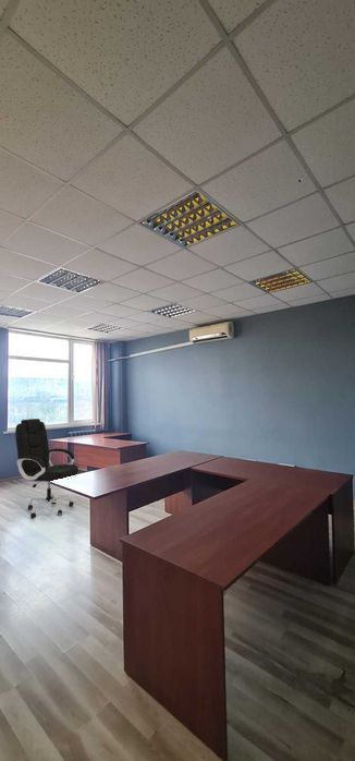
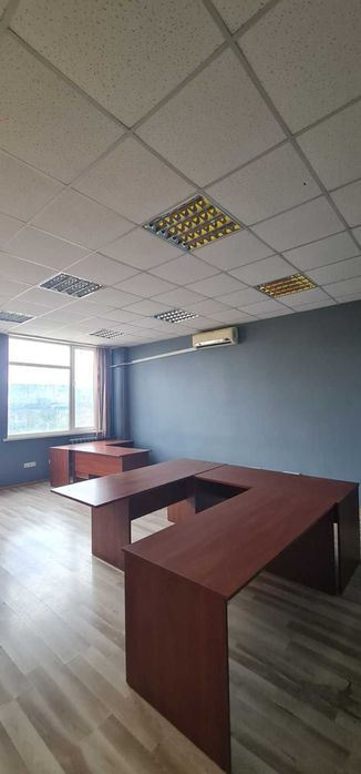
- office chair [14,418,79,519]
